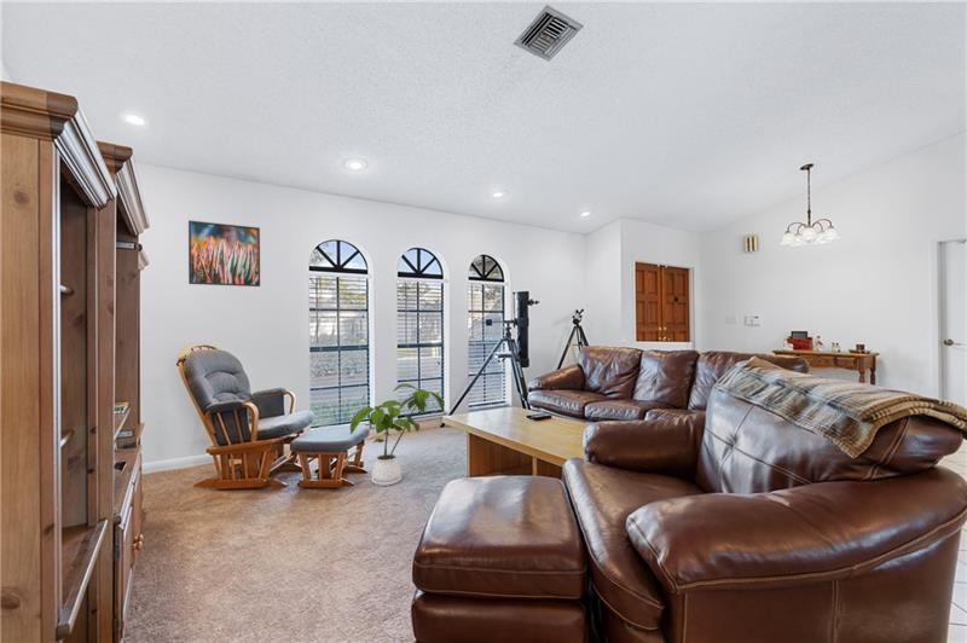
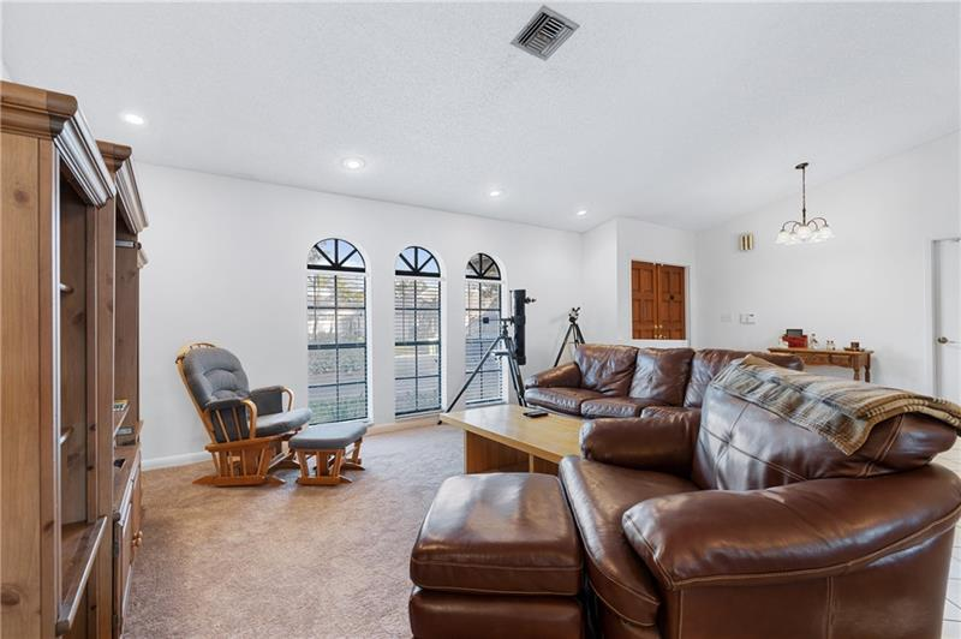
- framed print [187,219,261,288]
- house plant [349,382,445,487]
